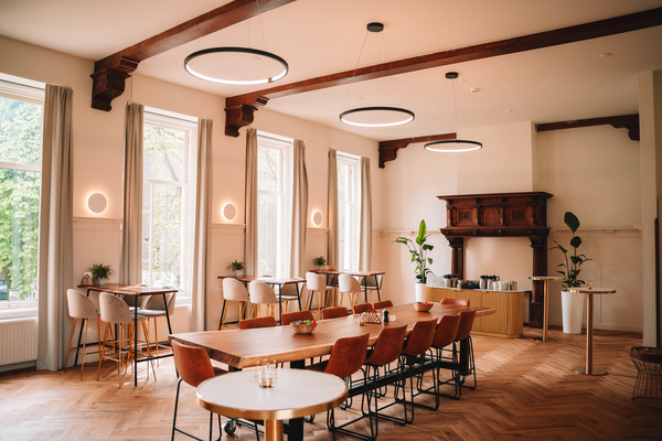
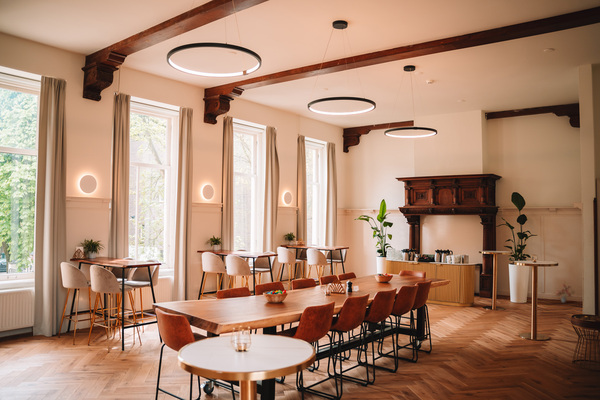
+ potted plant [555,282,576,303]
